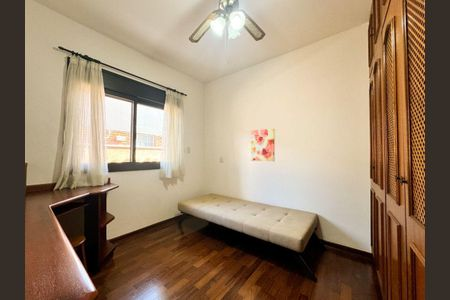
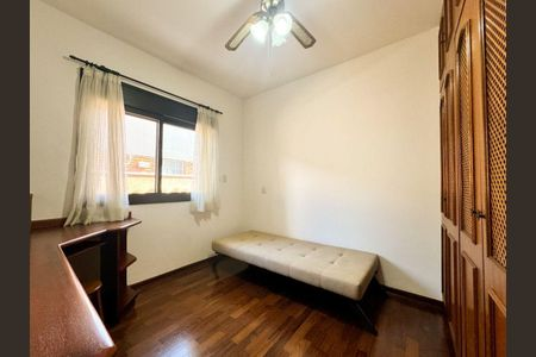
- wall art [250,128,275,162]
